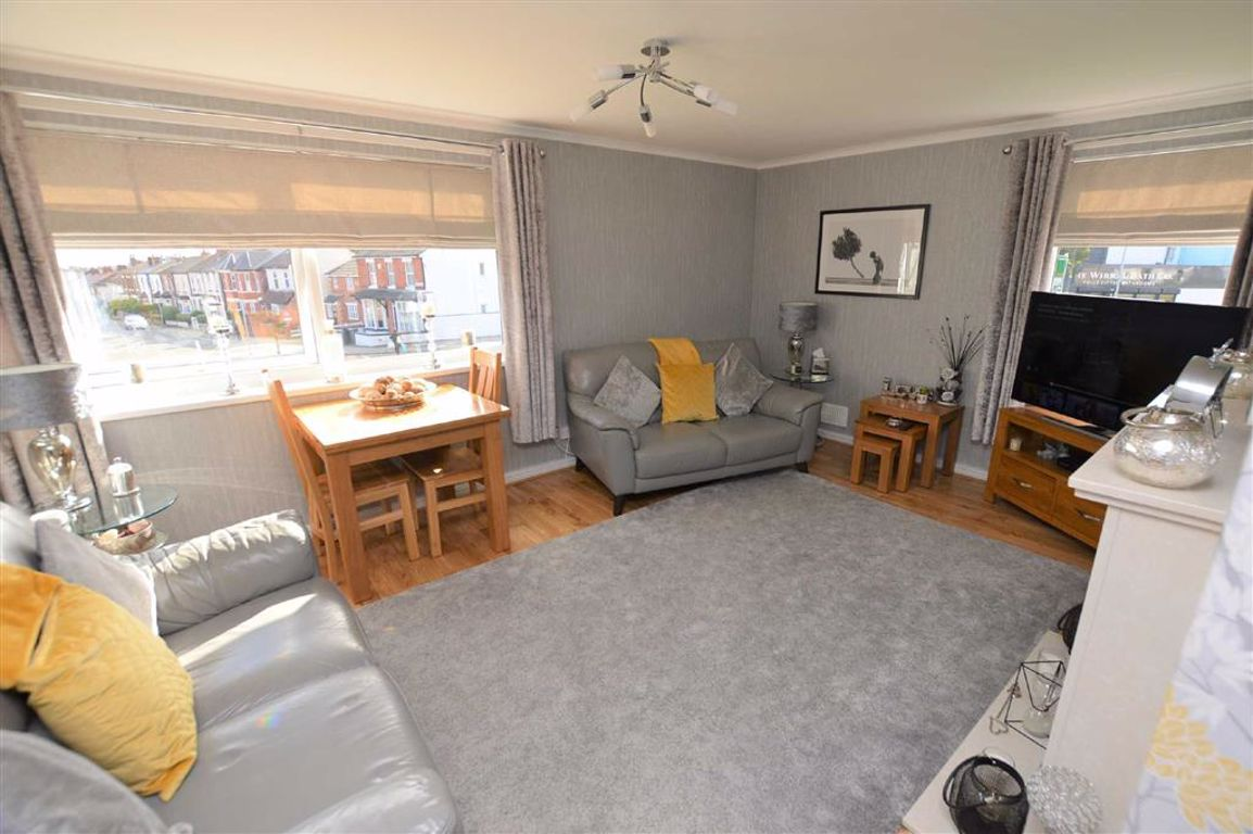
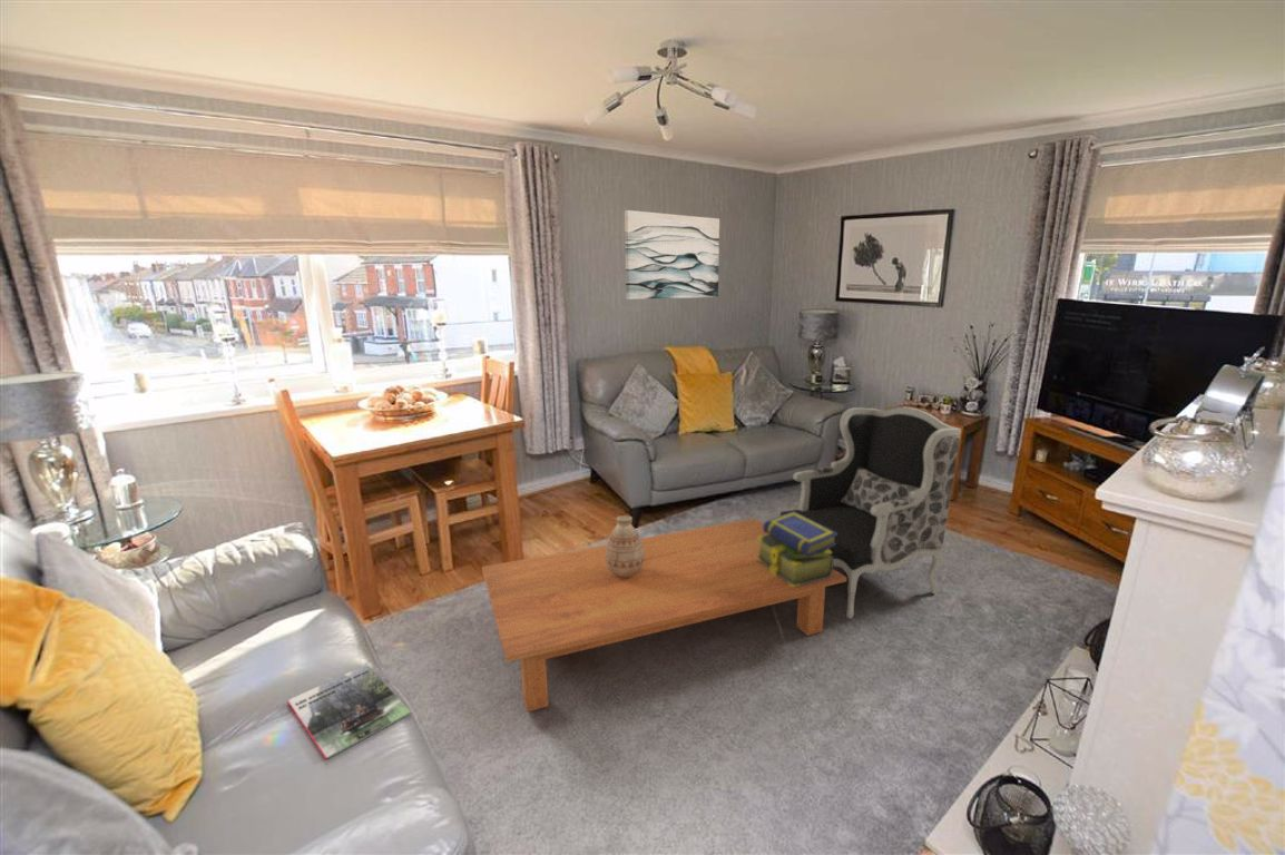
+ stack of books [756,511,837,587]
+ coffee table [481,518,847,714]
+ wall art [624,209,720,301]
+ magazine [286,664,412,760]
+ armchair [779,406,962,620]
+ vase [606,514,645,578]
